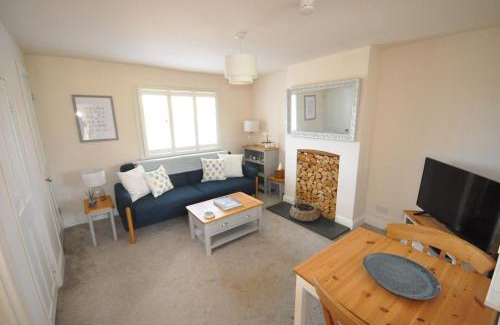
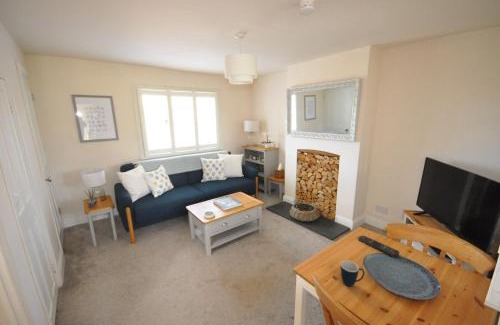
+ remote control [358,235,400,258]
+ mug [340,260,366,288]
